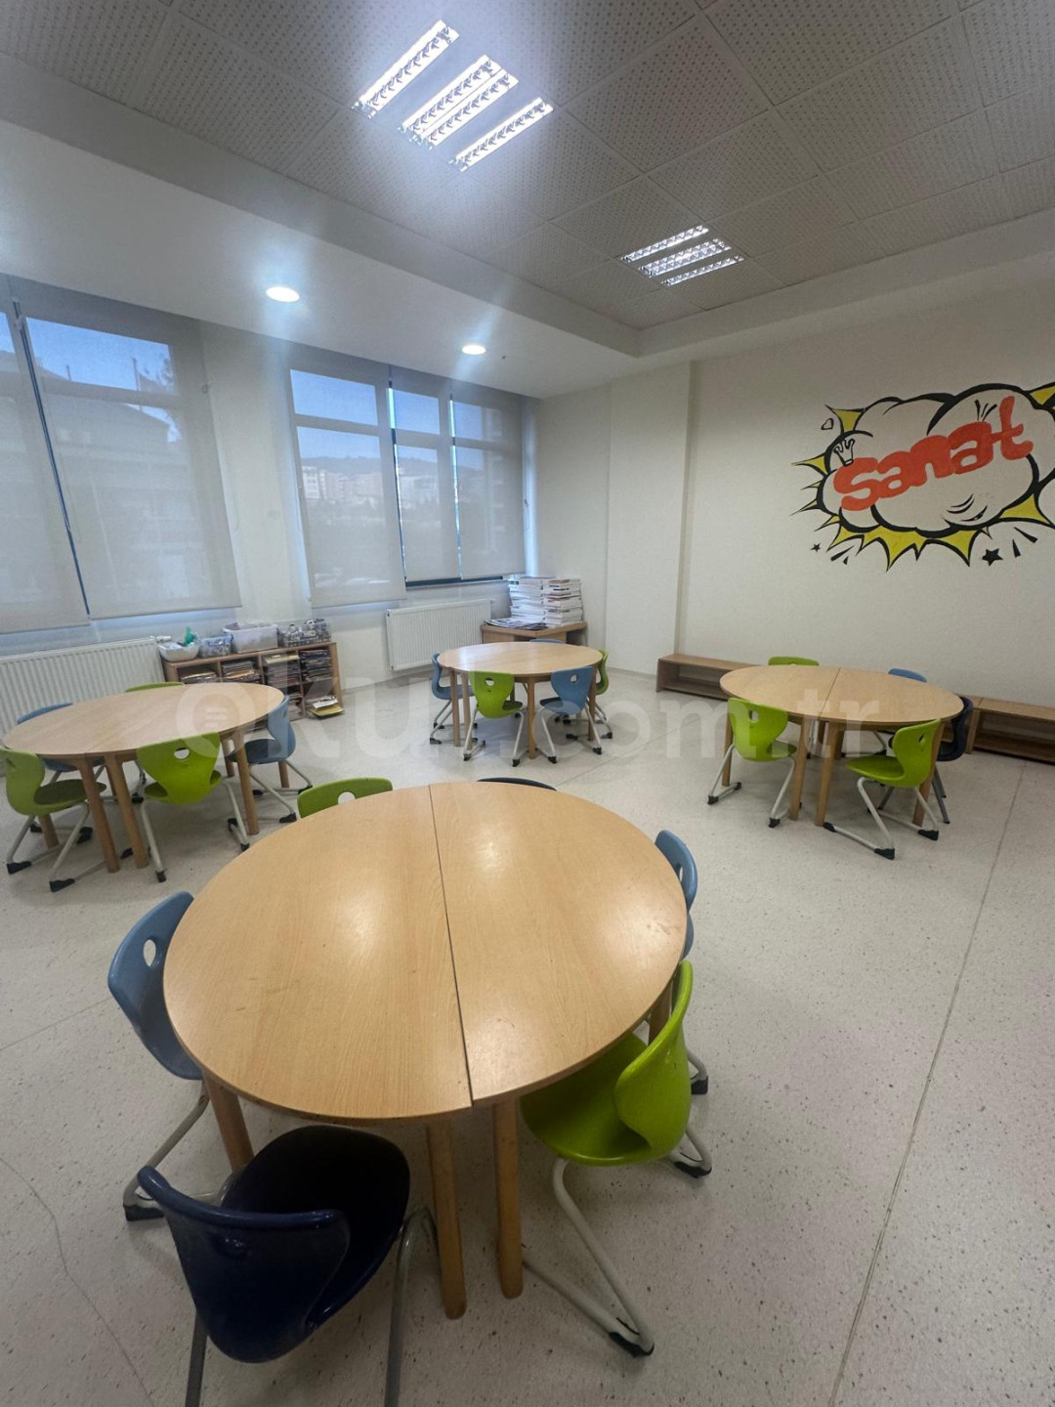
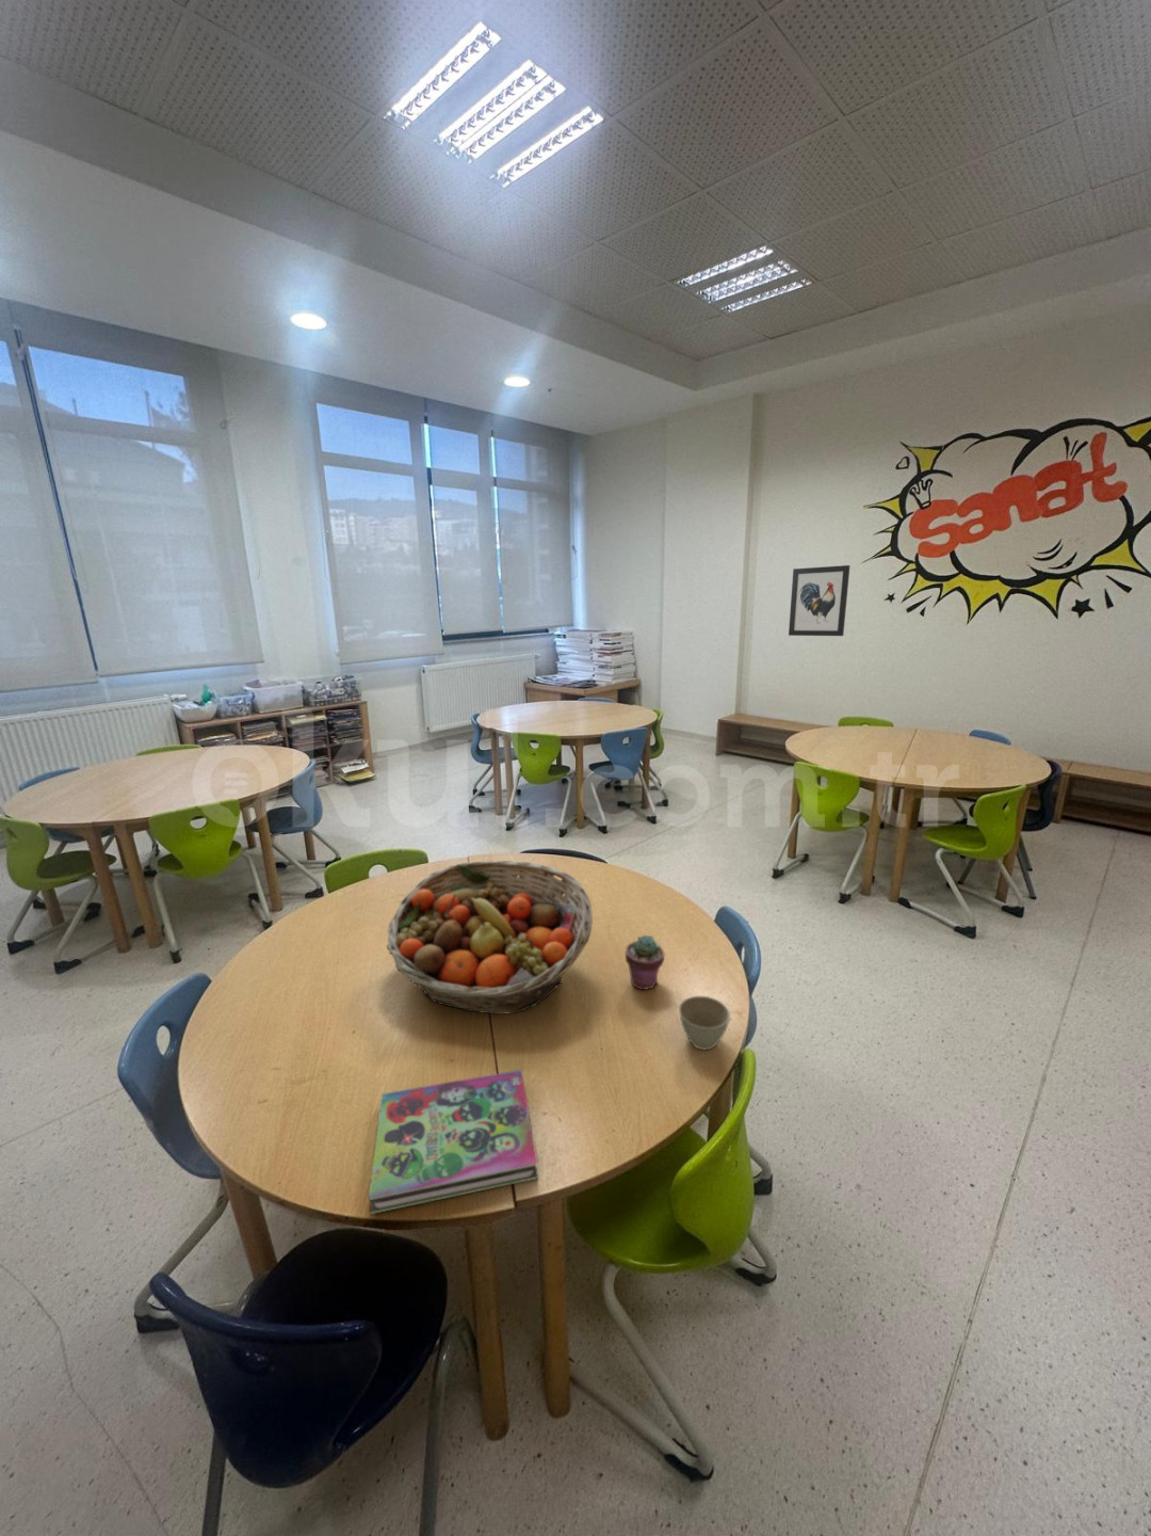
+ potted succulent [625,935,666,991]
+ fruit basket [386,860,594,1016]
+ wall art [787,565,850,637]
+ flower pot [678,995,731,1051]
+ book [368,1069,539,1215]
